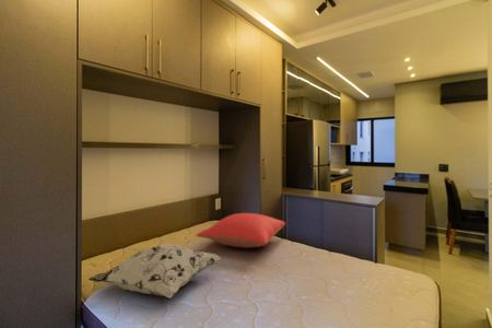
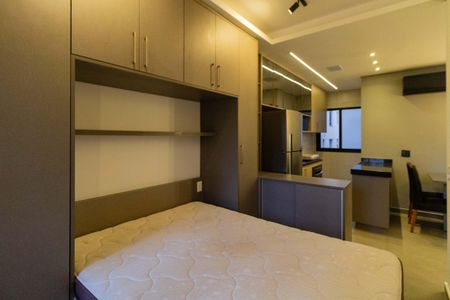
- pillow [195,212,286,249]
- decorative pillow [86,243,222,300]
